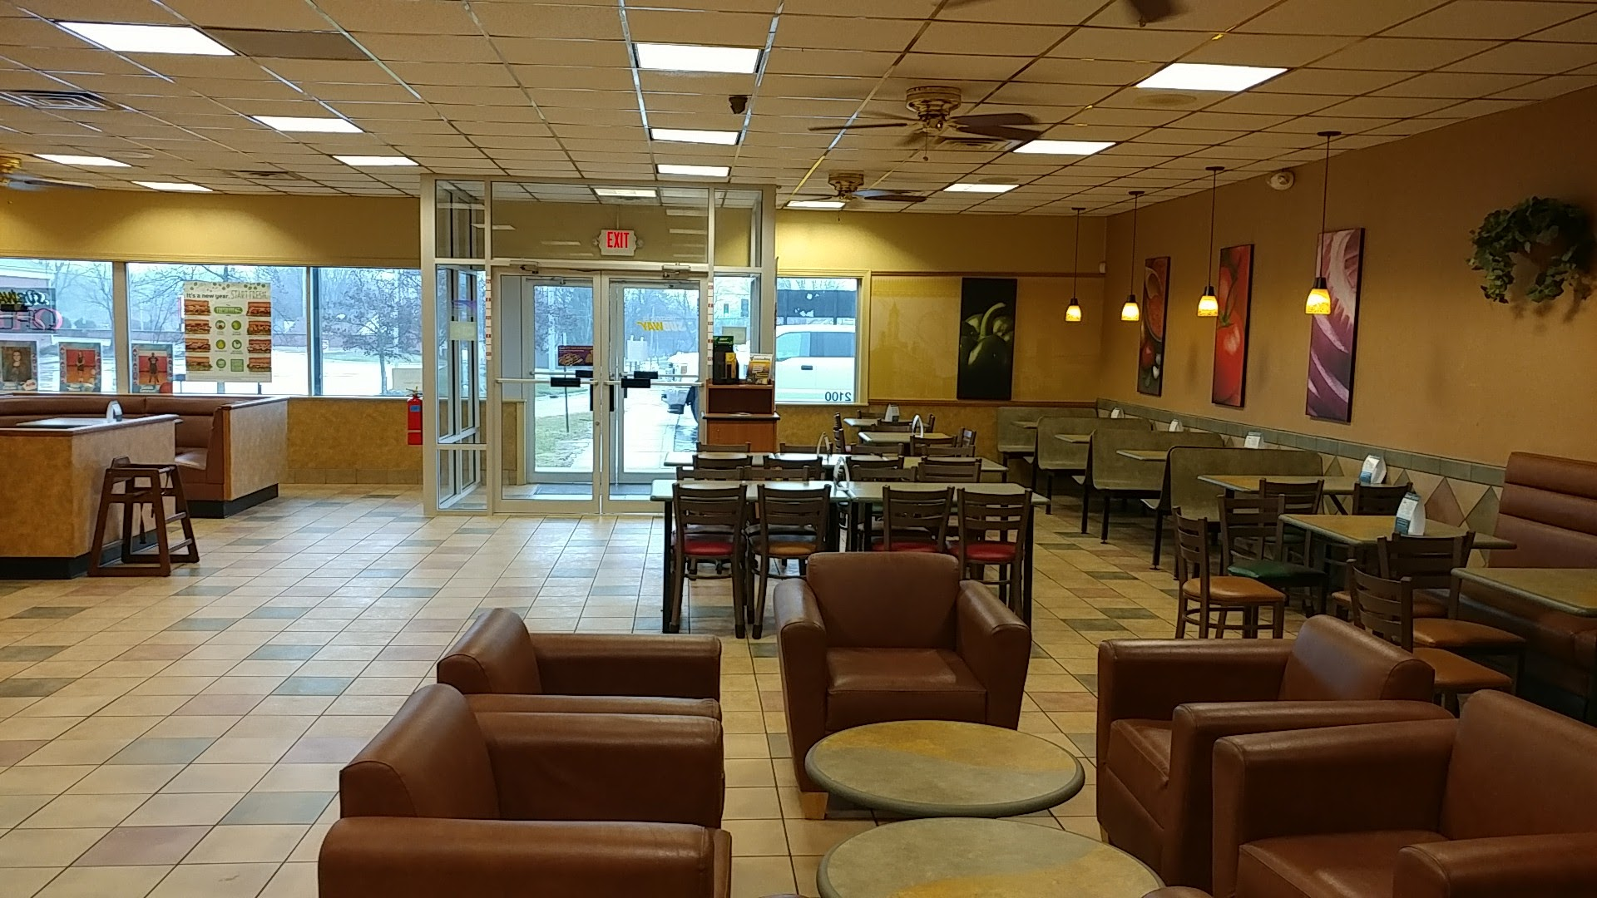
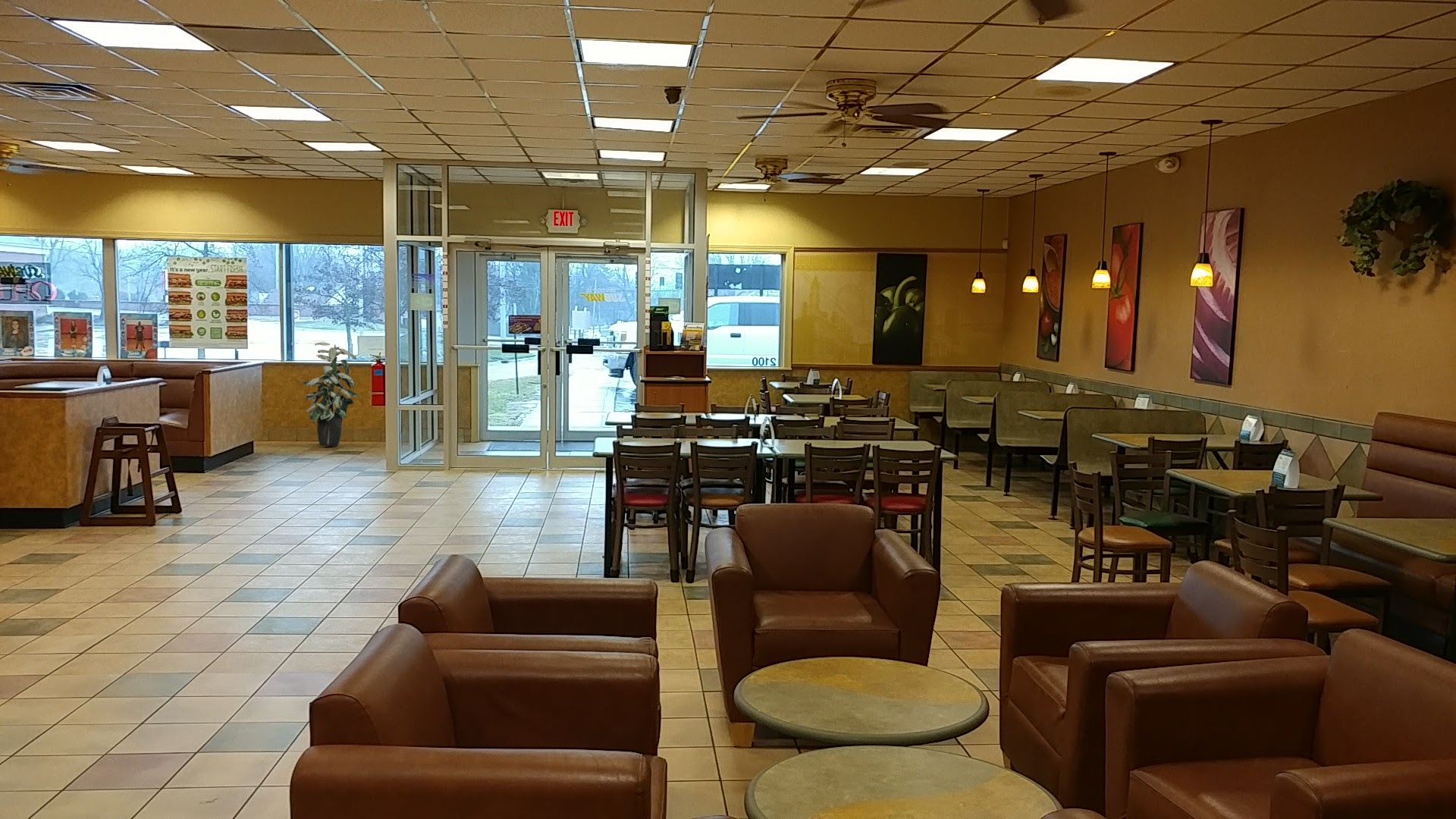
+ indoor plant [300,341,360,447]
